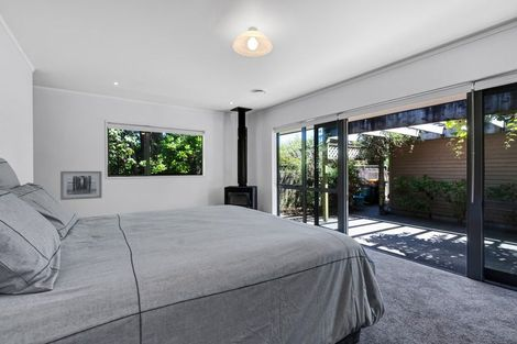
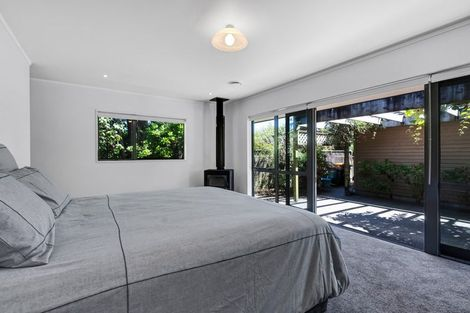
- wall art [59,170,103,201]
